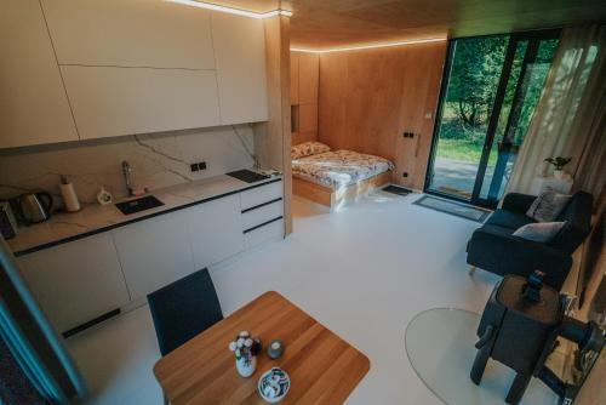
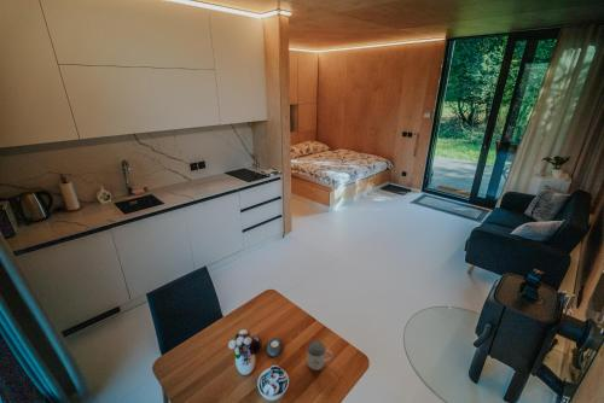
+ mug [306,339,333,372]
